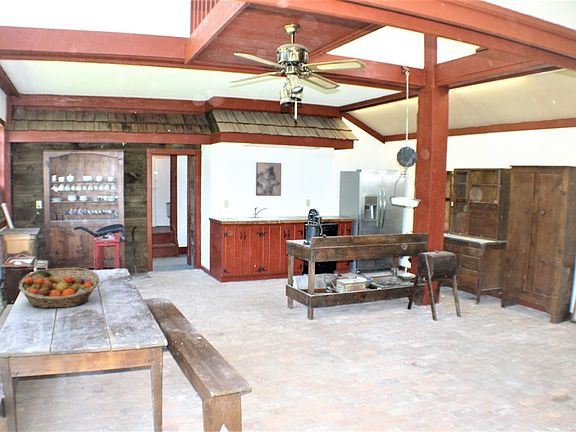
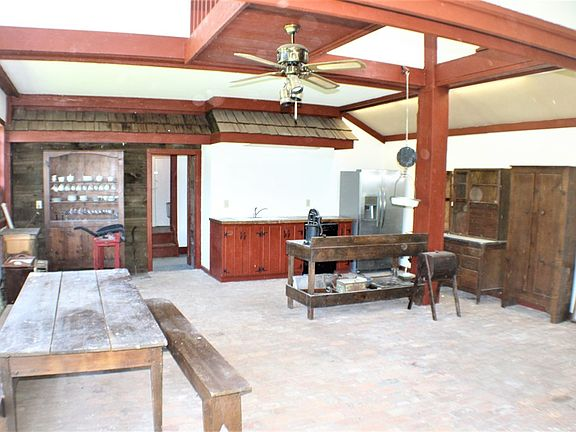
- fruit basket [18,267,100,309]
- wall art [255,161,282,197]
